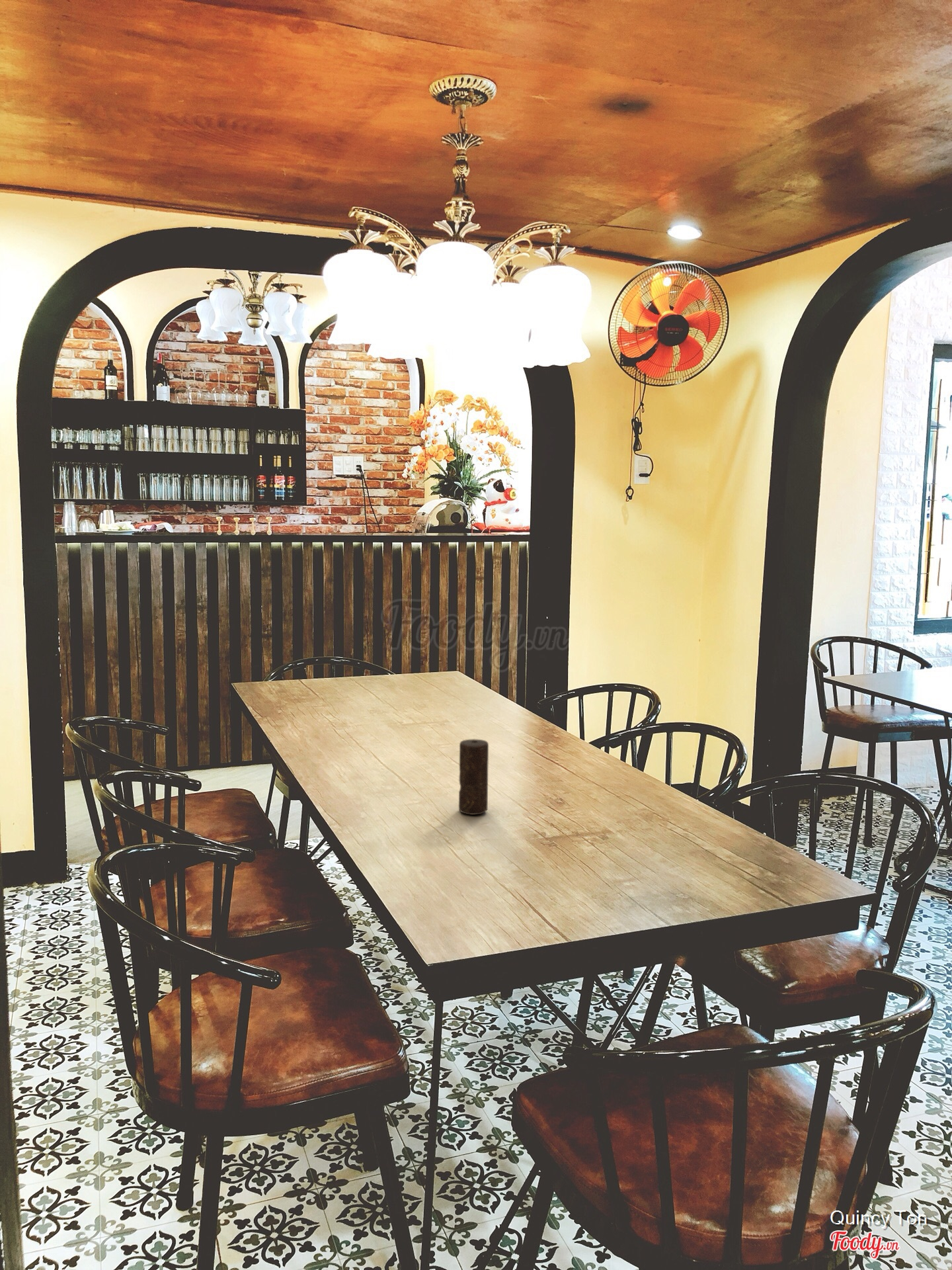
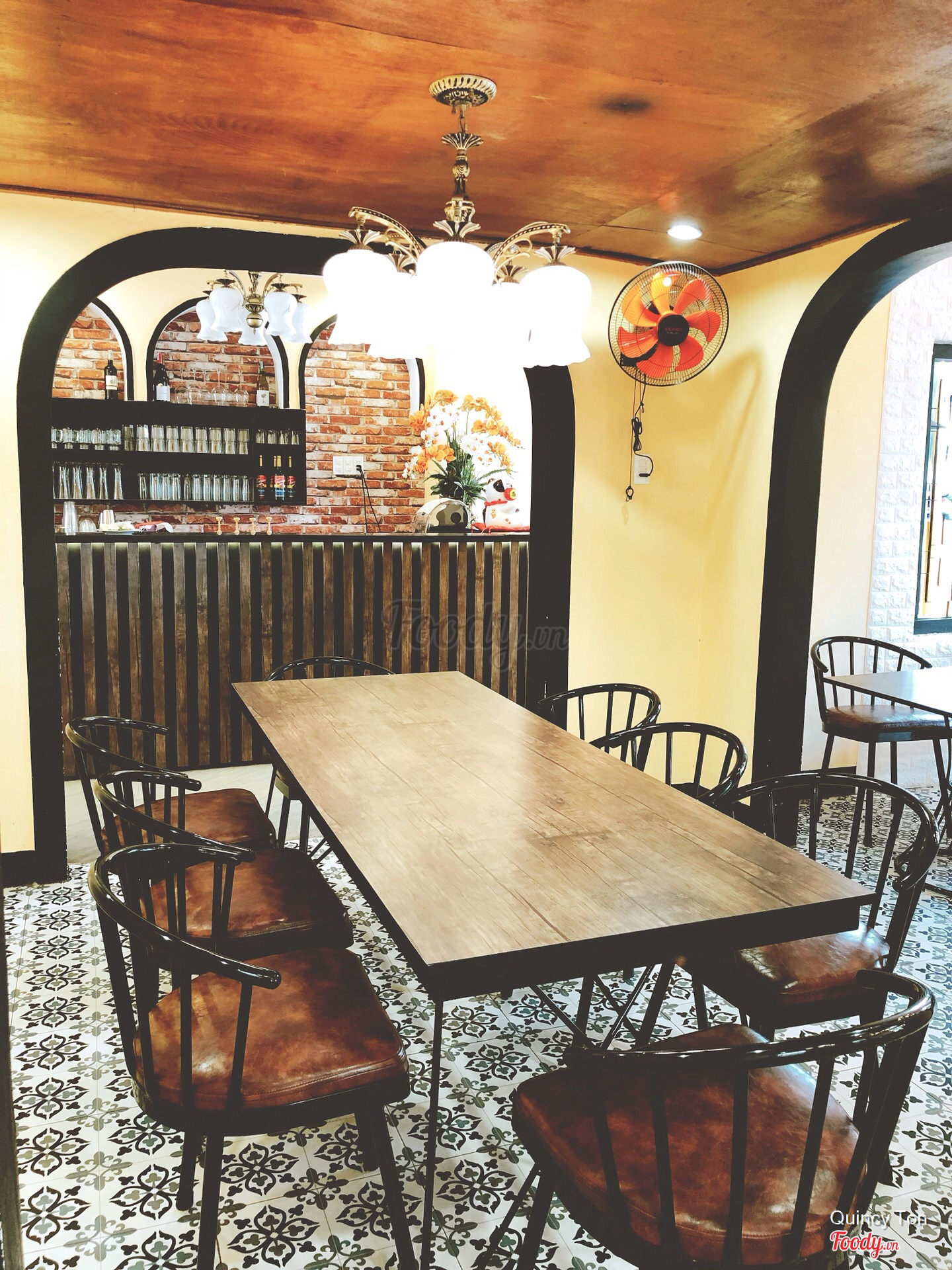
- candle [458,738,489,816]
